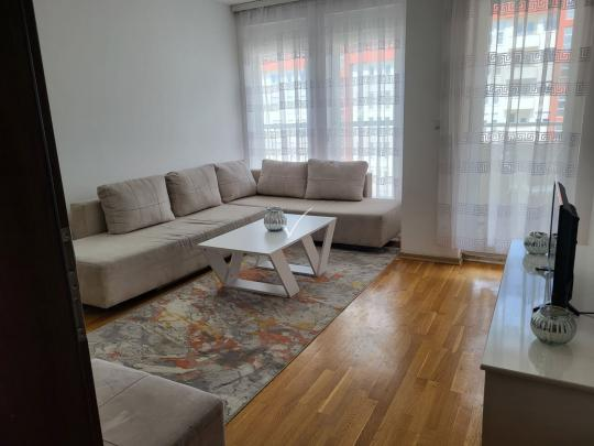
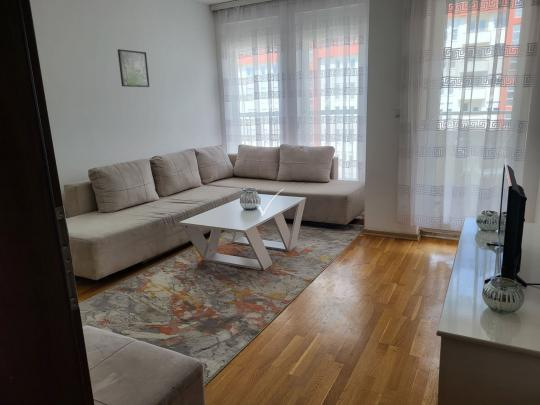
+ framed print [117,48,151,88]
